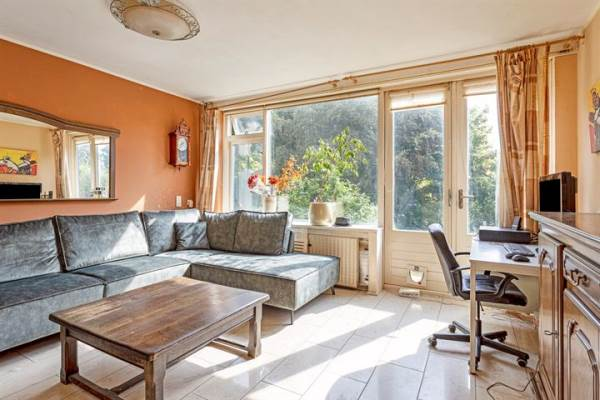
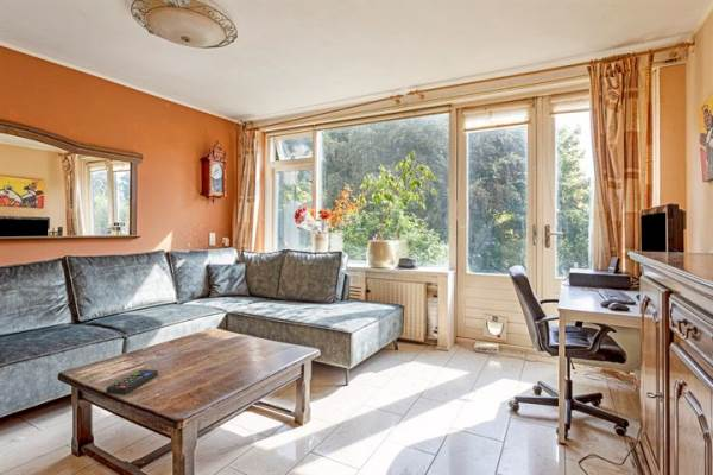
+ remote control [106,368,159,395]
